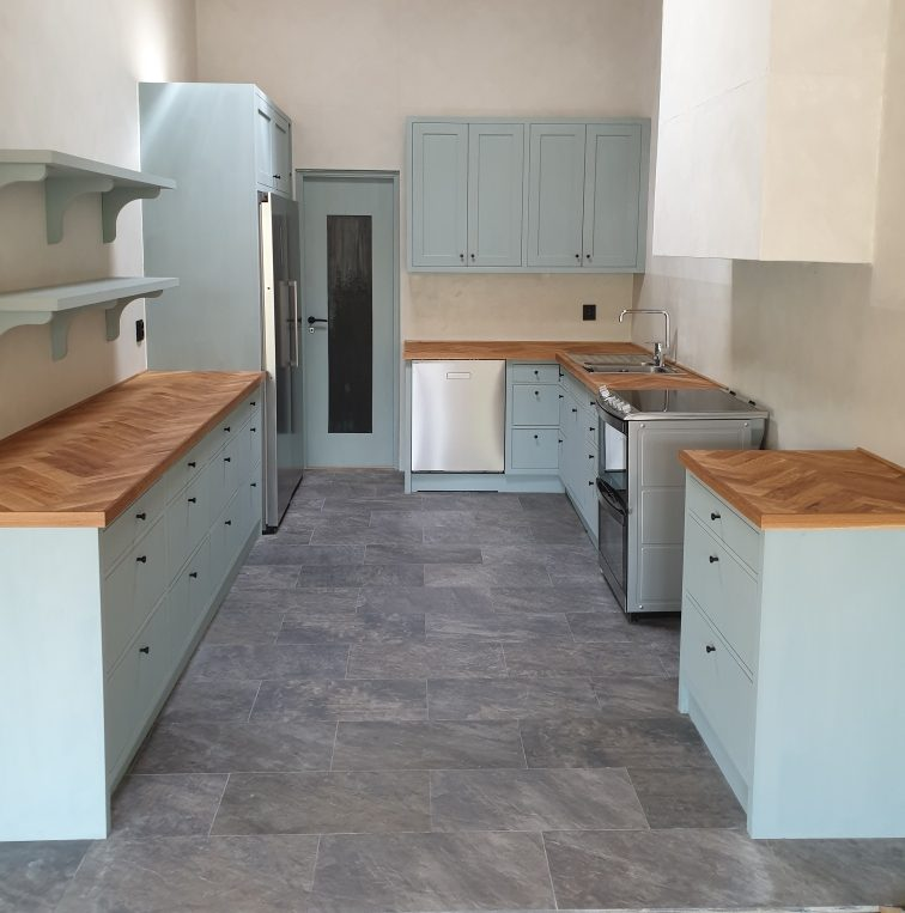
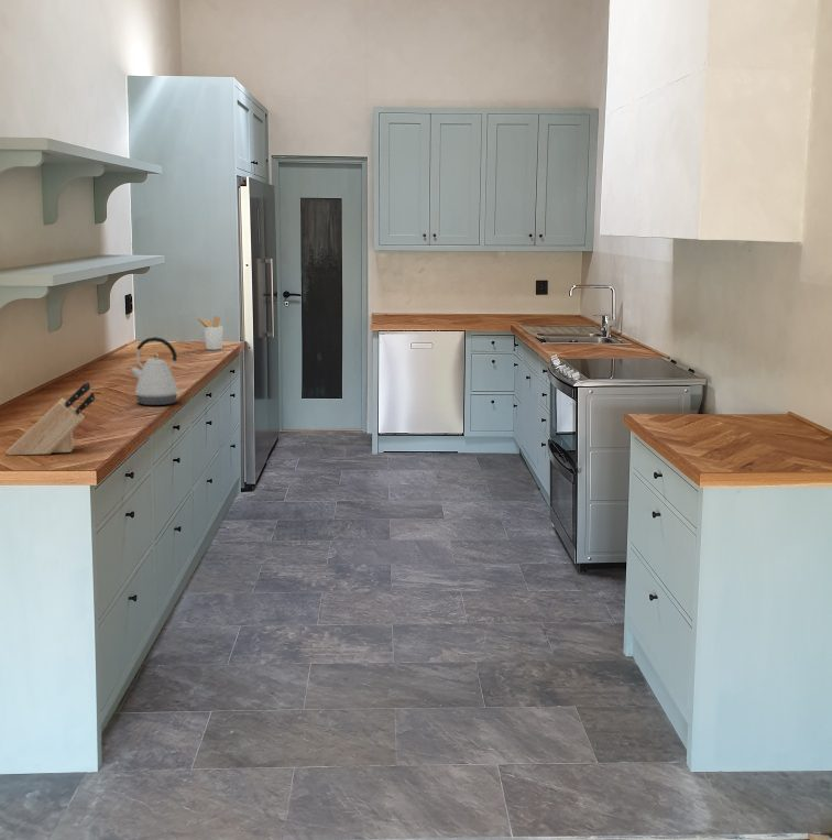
+ knife block [4,381,96,456]
+ utensil holder [195,315,223,351]
+ kettle [129,336,183,406]
